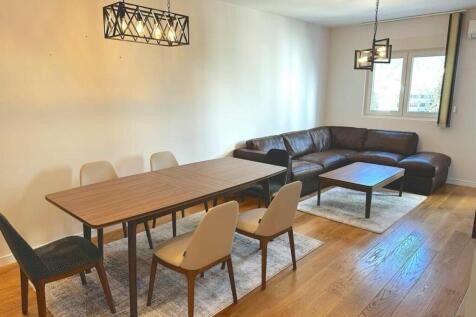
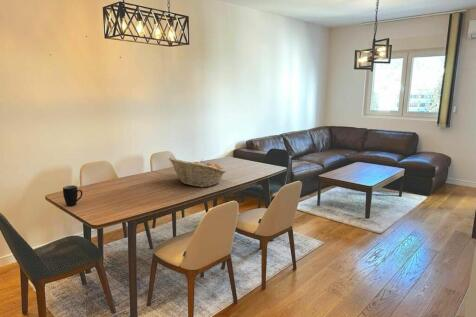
+ fruit basket [168,157,227,188]
+ mug [62,184,83,207]
